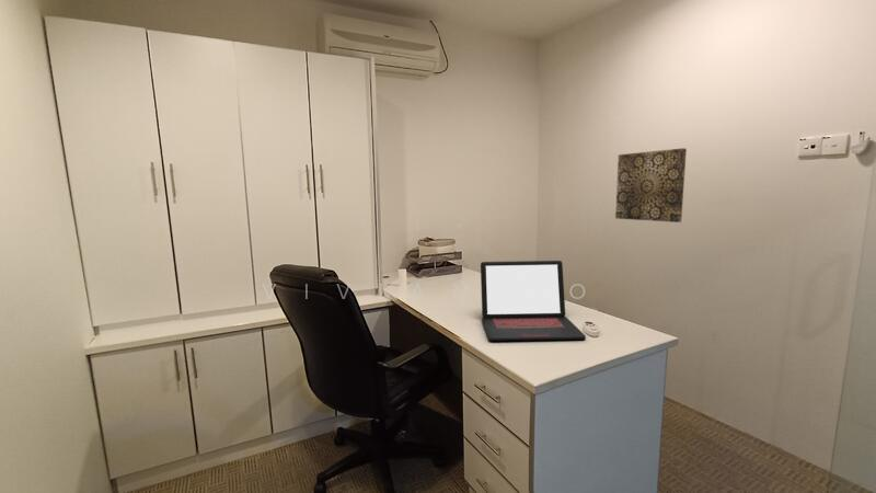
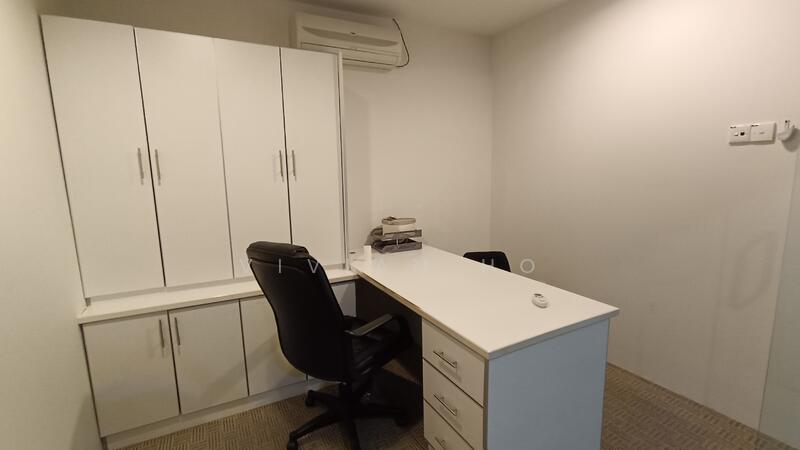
- wall art [614,147,688,223]
- laptop [480,260,587,342]
